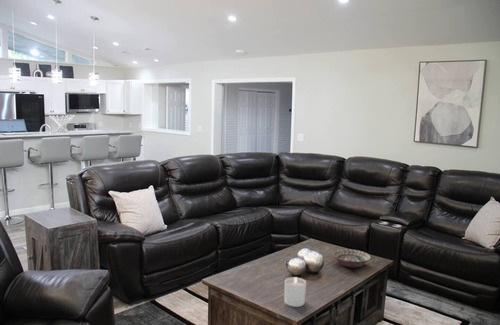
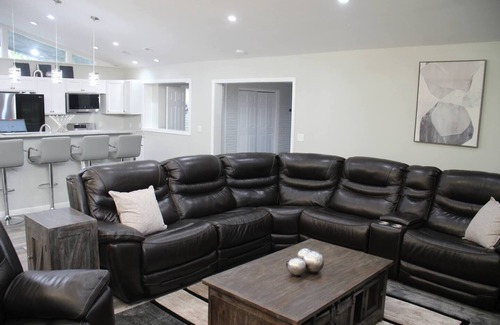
- decorative bowl [331,248,372,269]
- candle [284,276,307,308]
